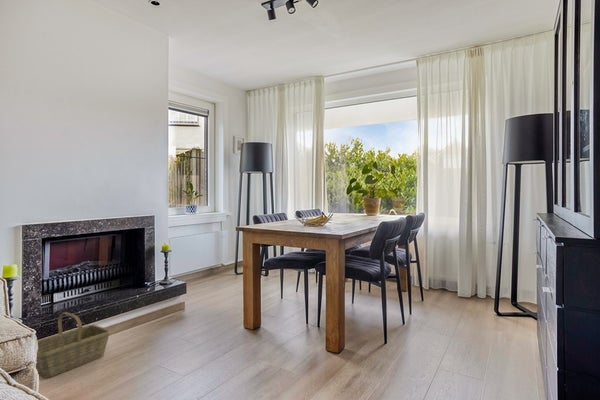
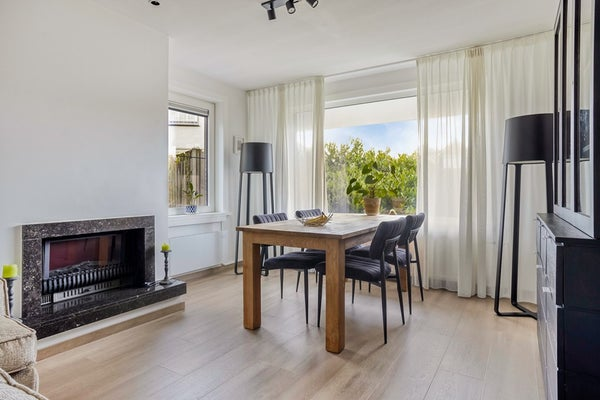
- basket [35,311,112,379]
